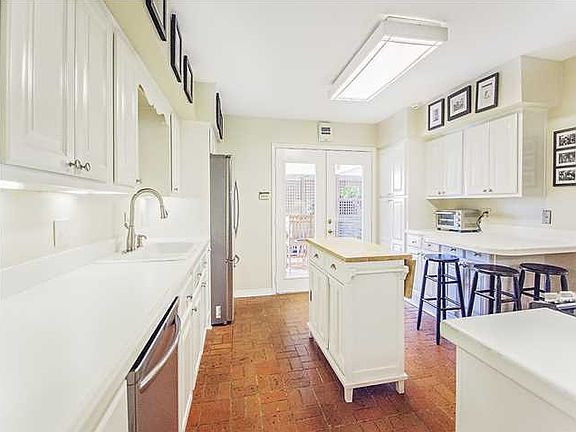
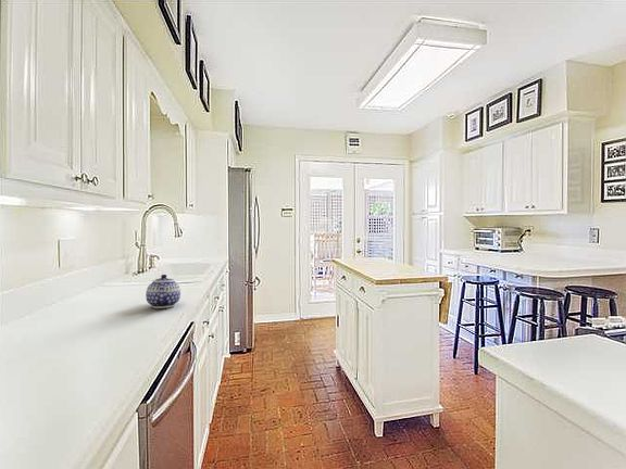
+ teapot [145,274,181,309]
